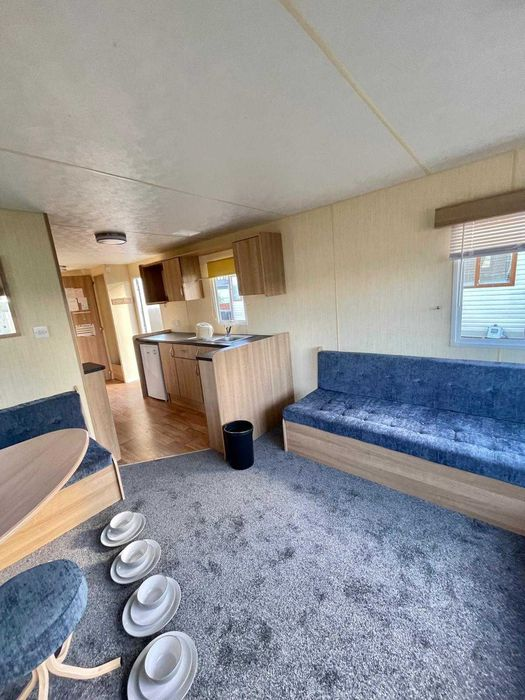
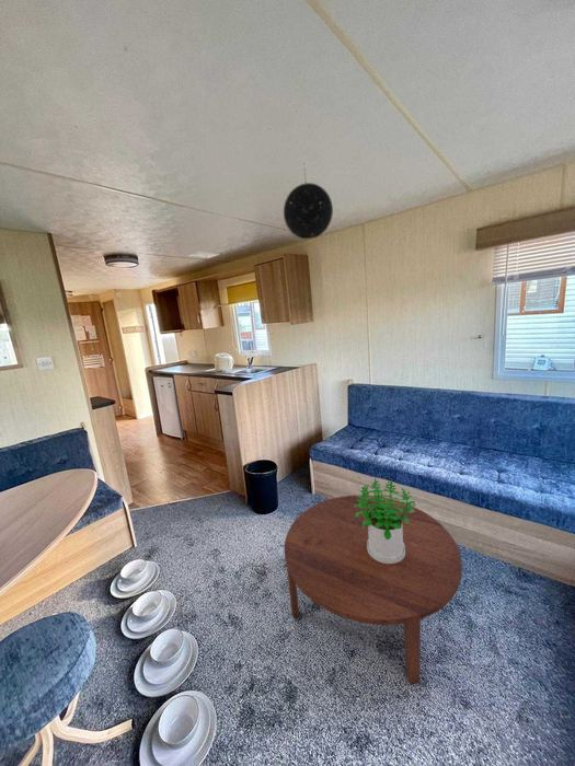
+ coffee table [284,495,463,686]
+ pendant light [283,161,334,240]
+ potted plant [354,477,417,564]
